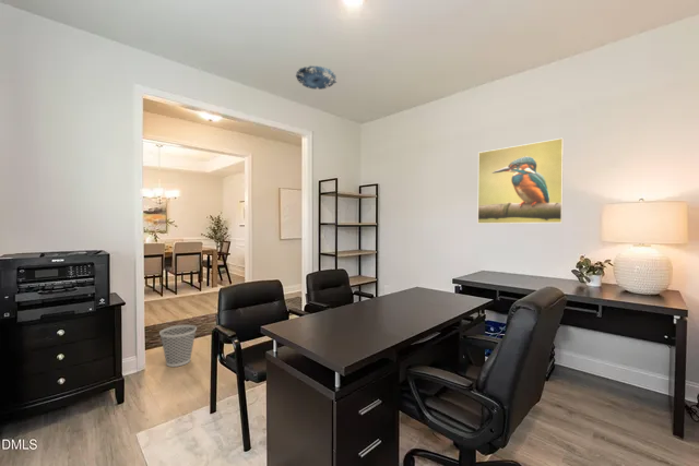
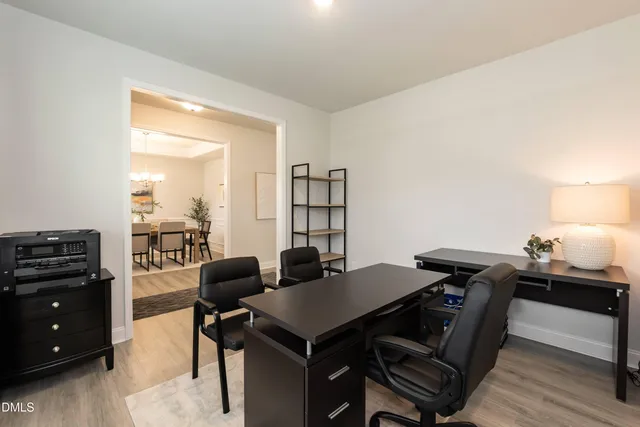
- wastebasket [158,324,198,368]
- ceiling light [295,64,339,91]
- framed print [476,138,565,225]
